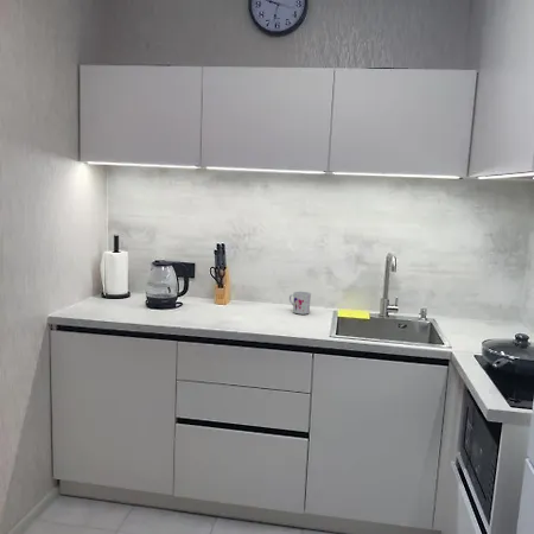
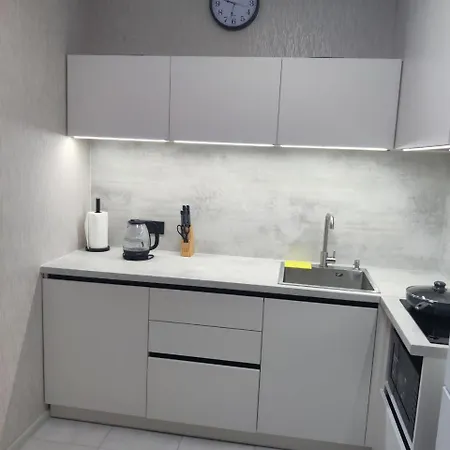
- mug [288,291,312,316]
